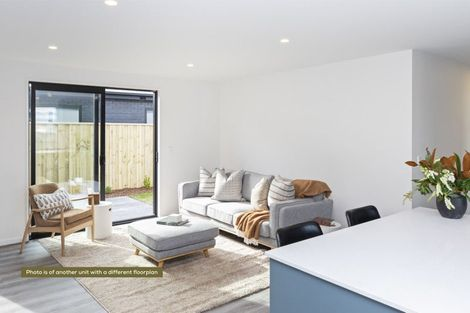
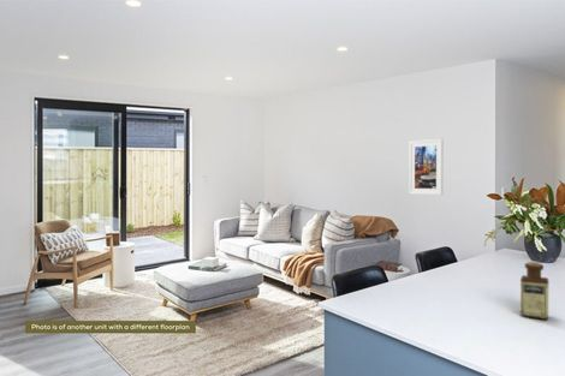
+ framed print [408,137,445,196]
+ bottle [519,261,549,321]
